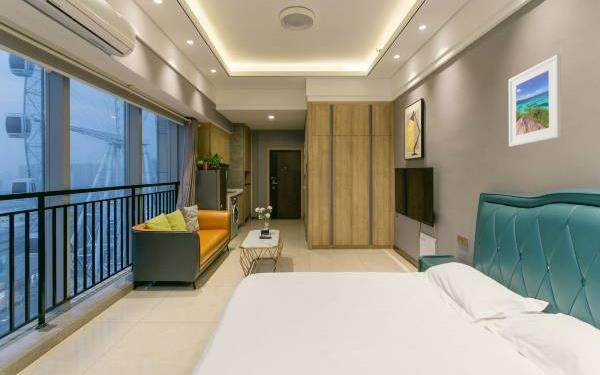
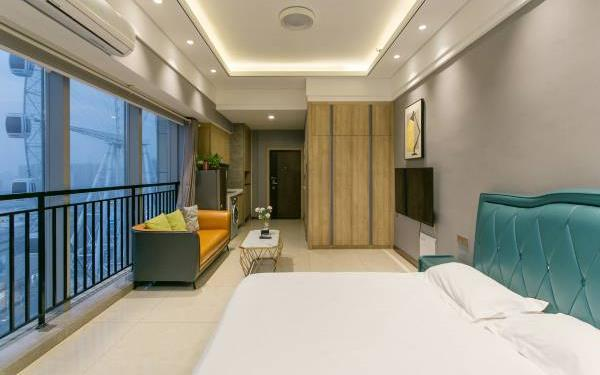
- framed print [508,53,562,148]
